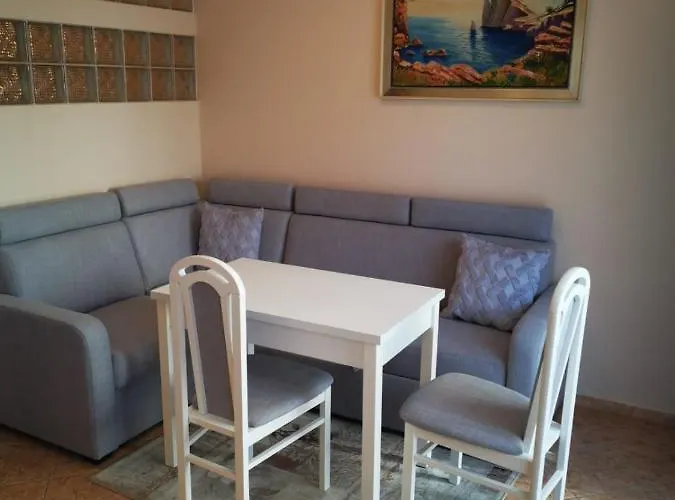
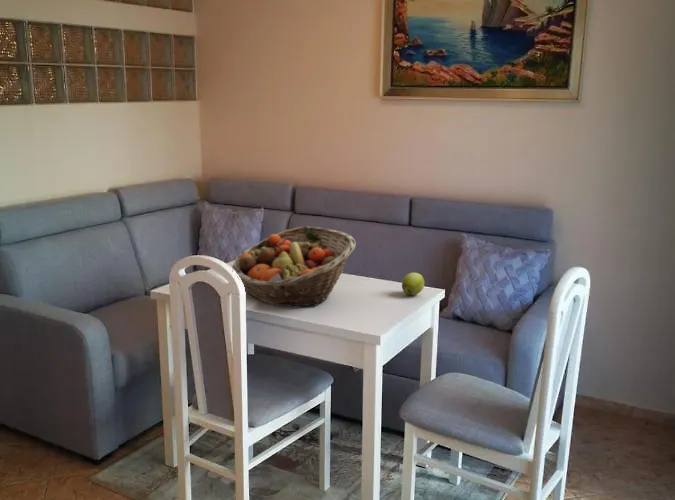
+ apple [401,272,425,296]
+ fruit basket [231,225,357,307]
